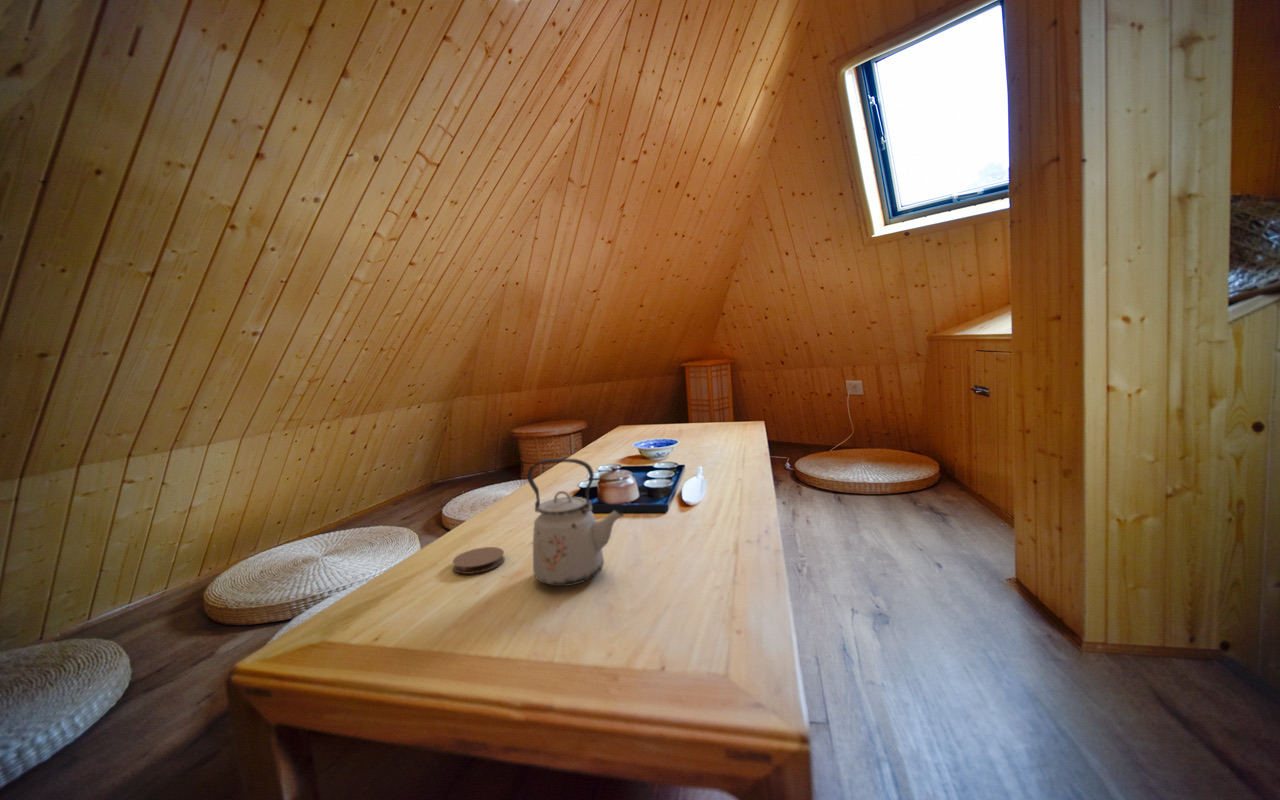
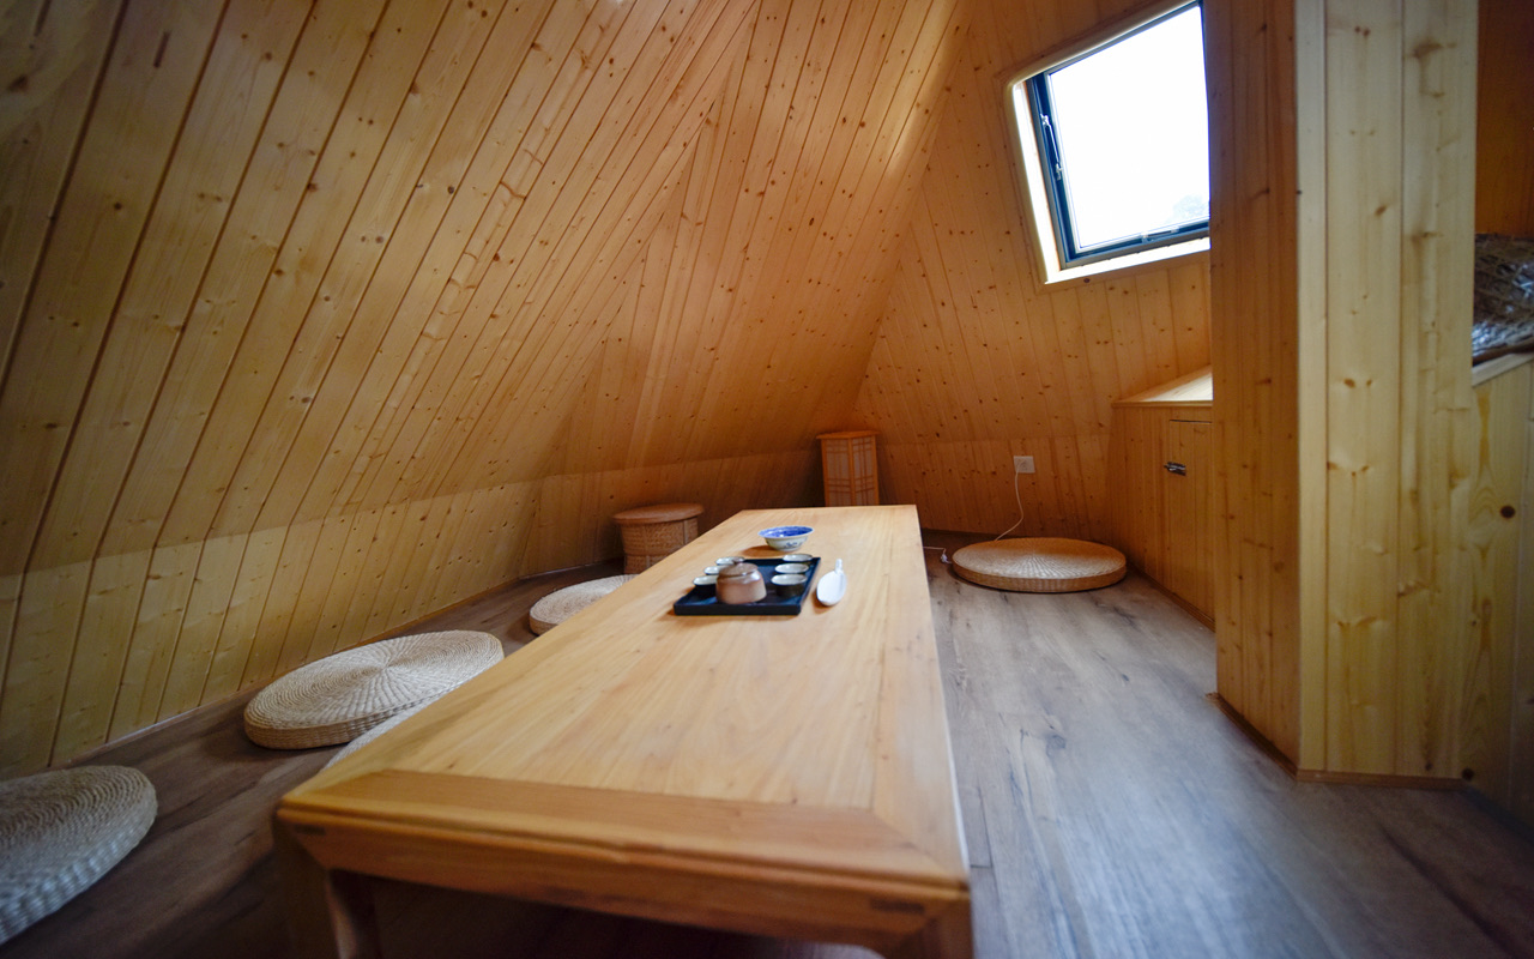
- kettle [526,458,625,587]
- coaster [451,546,506,575]
